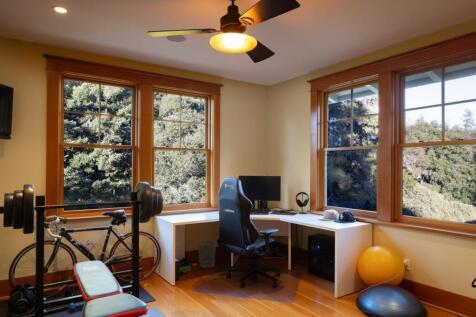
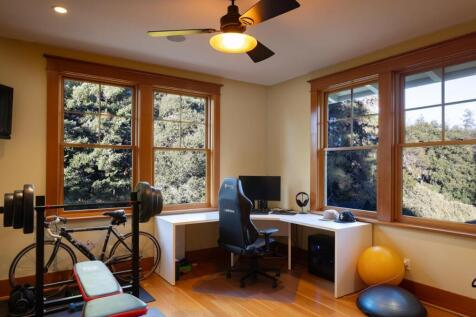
- wastebasket [197,240,217,269]
